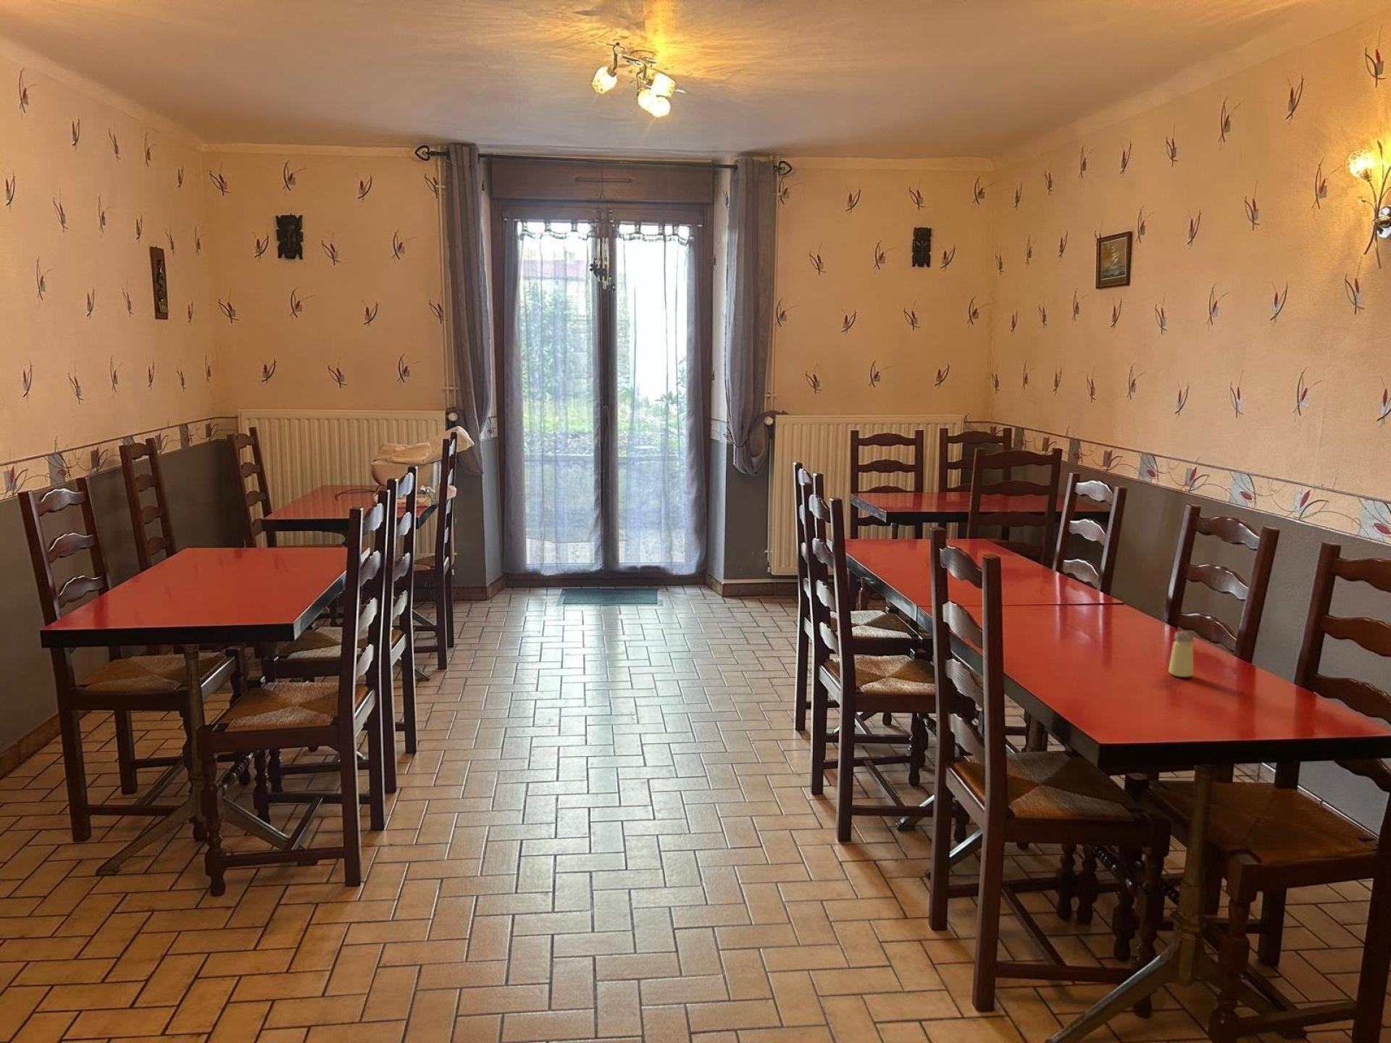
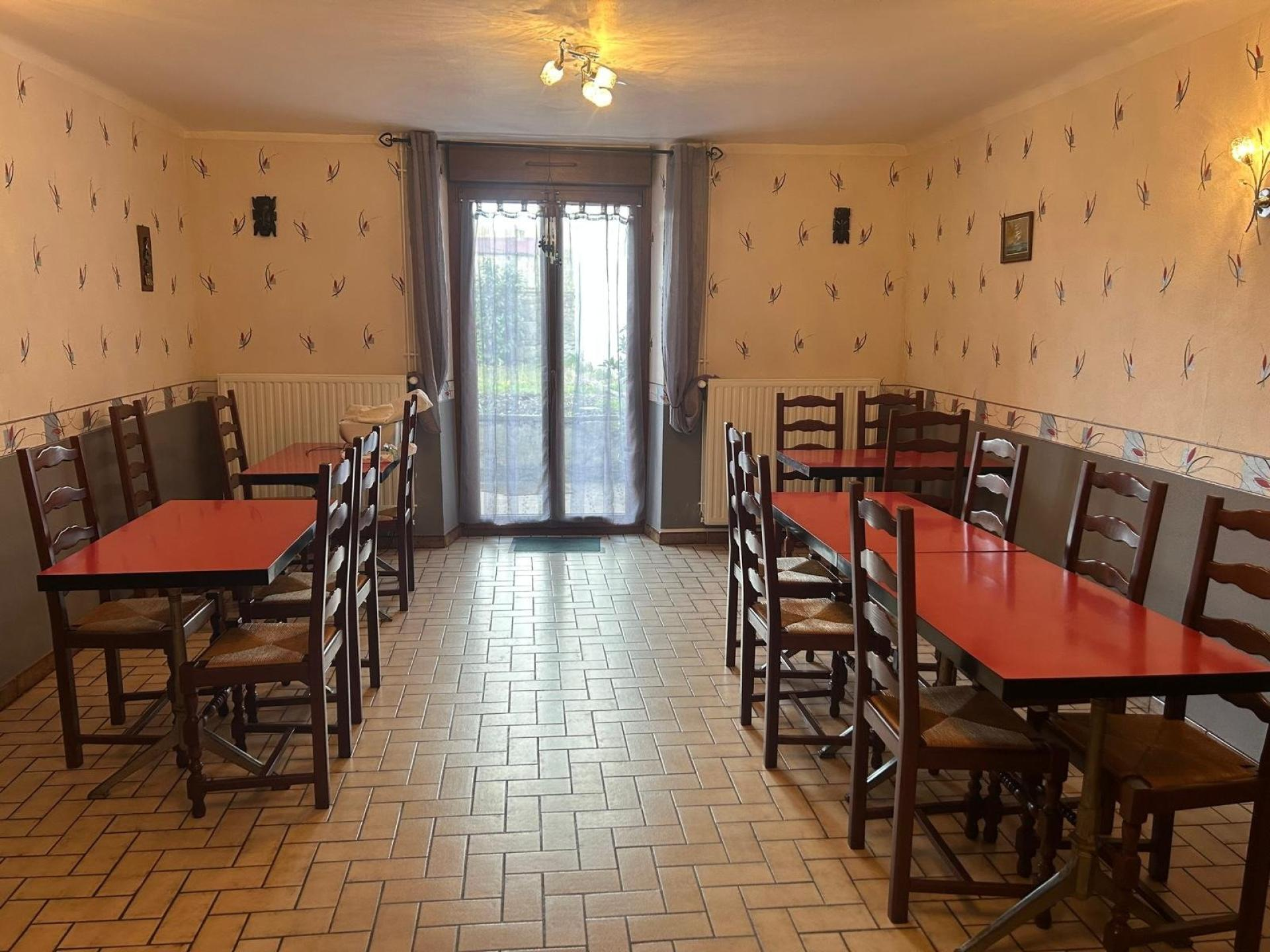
- saltshaker [1168,630,1195,678]
